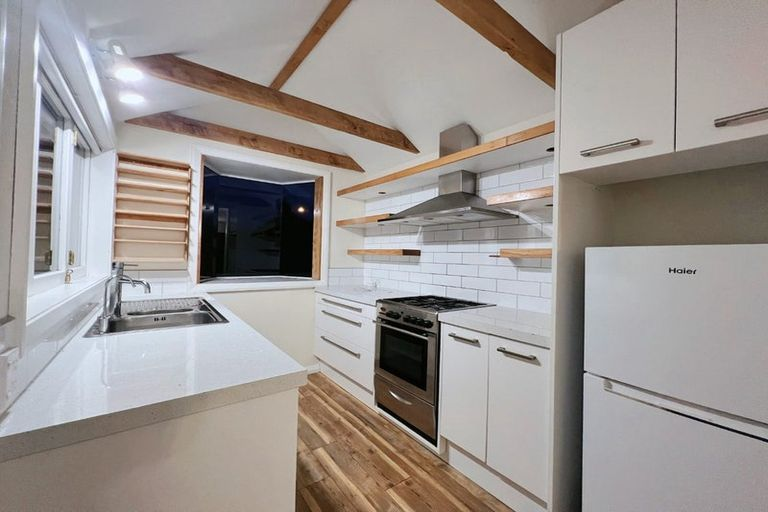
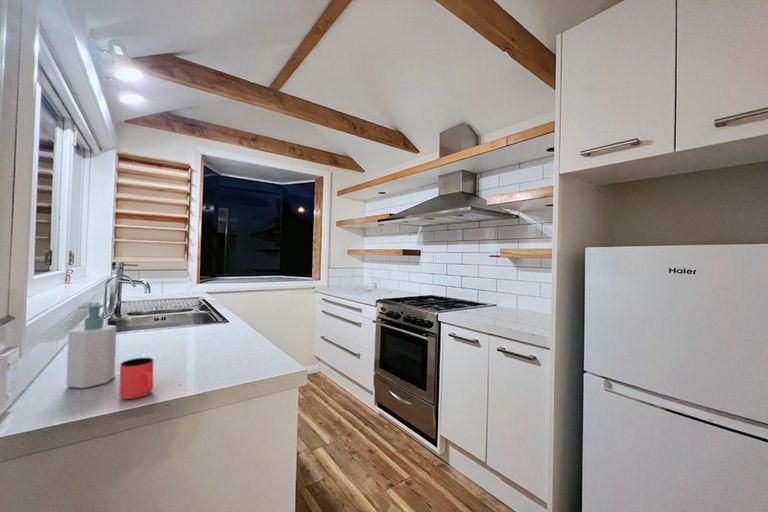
+ cup [118,357,154,400]
+ soap bottle [65,304,118,389]
